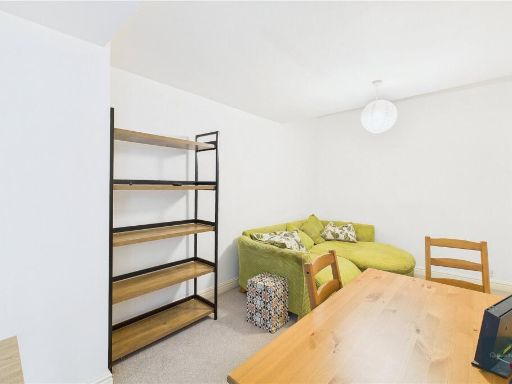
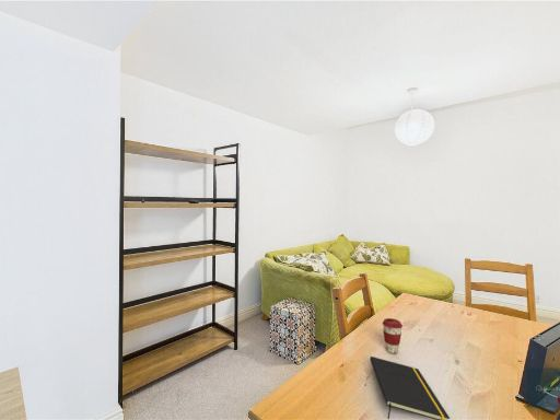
+ coffee cup [382,317,404,354]
+ notepad [369,355,451,420]
